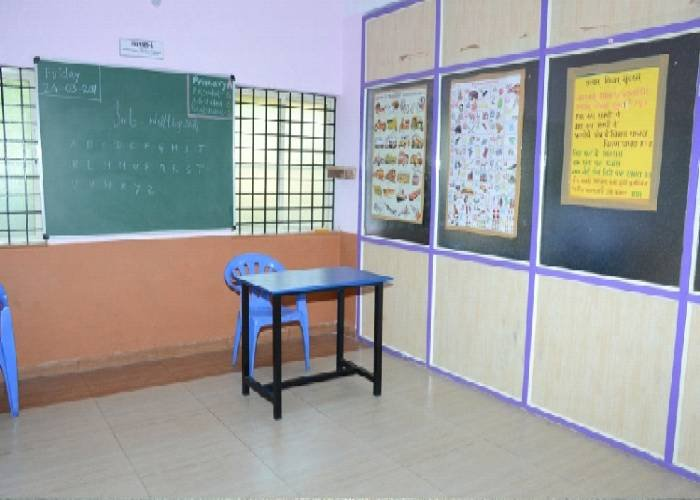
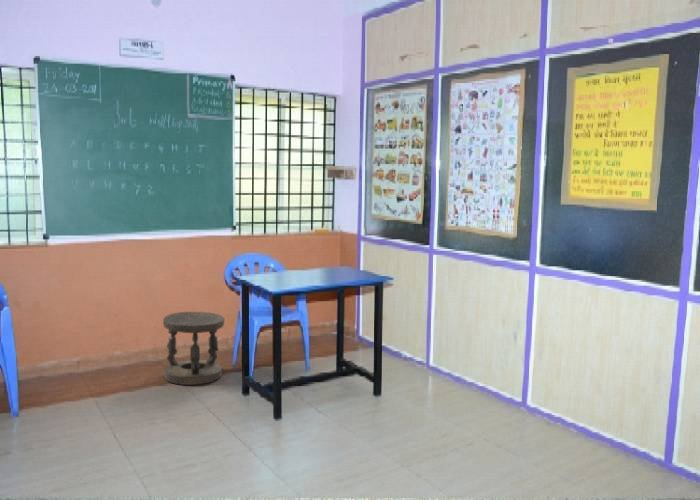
+ stool [162,311,225,386]
